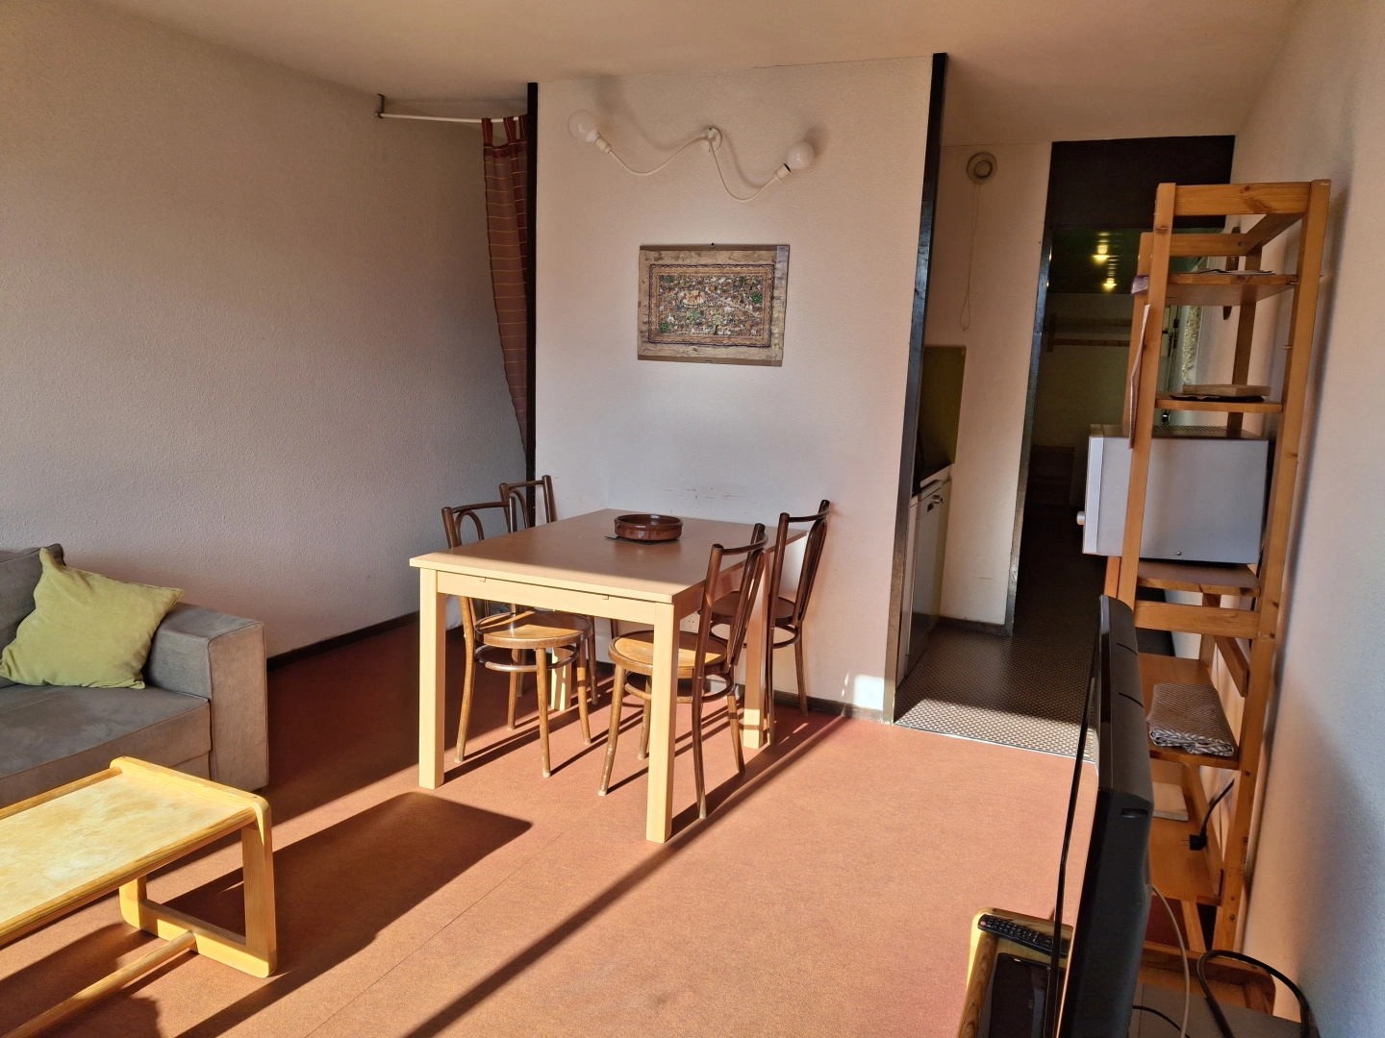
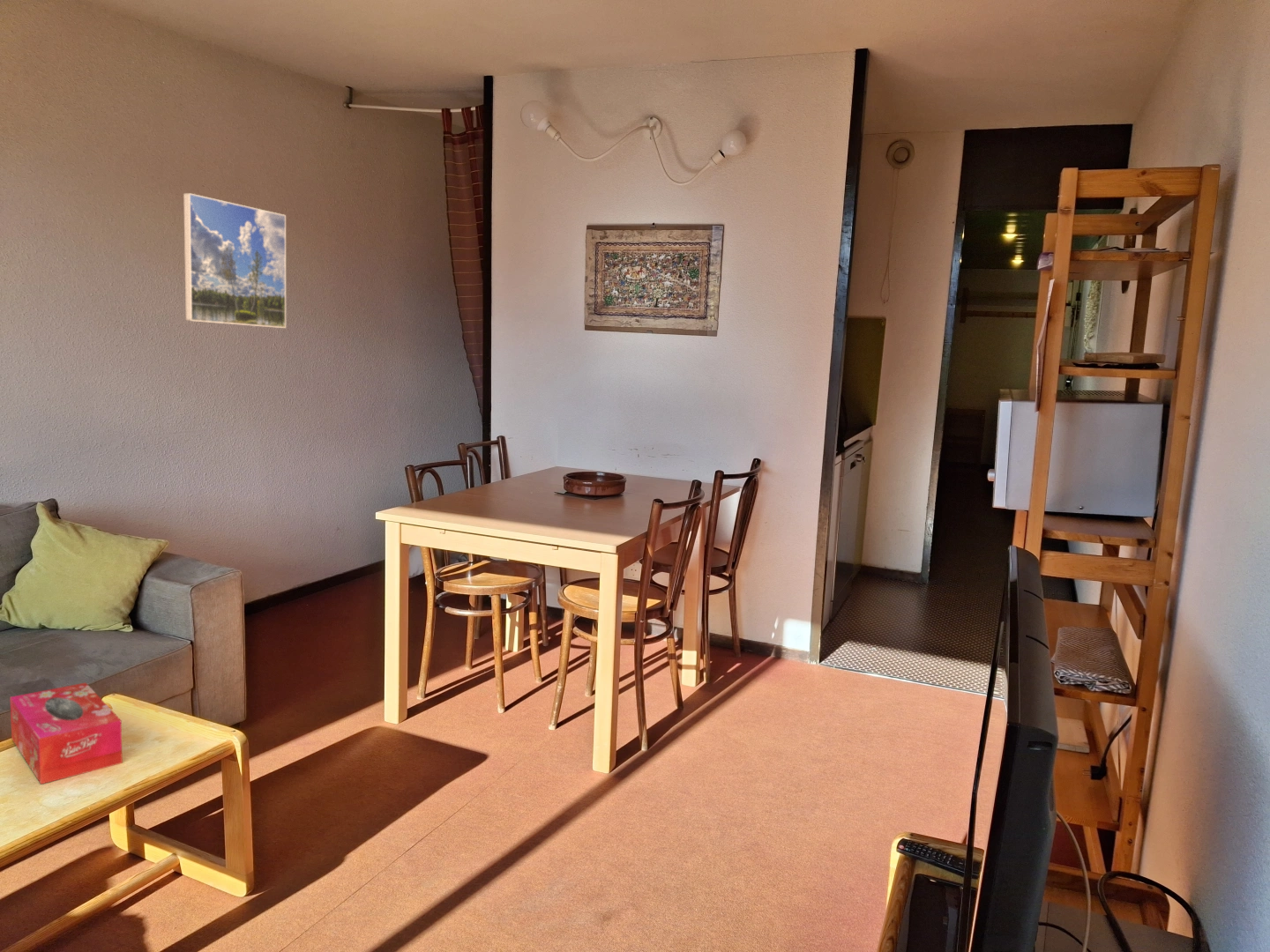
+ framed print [183,192,287,329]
+ tissue box [9,682,123,785]
